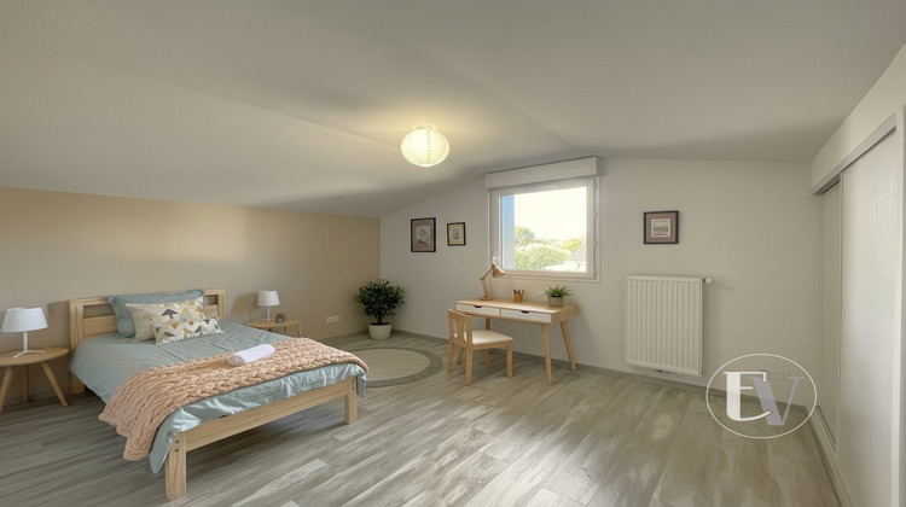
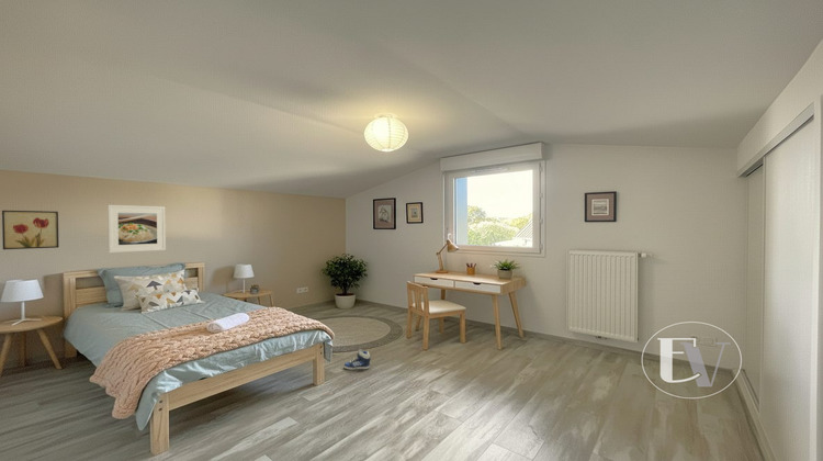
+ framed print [106,204,167,254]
+ sneaker [342,348,371,371]
+ wall art [1,210,60,250]
